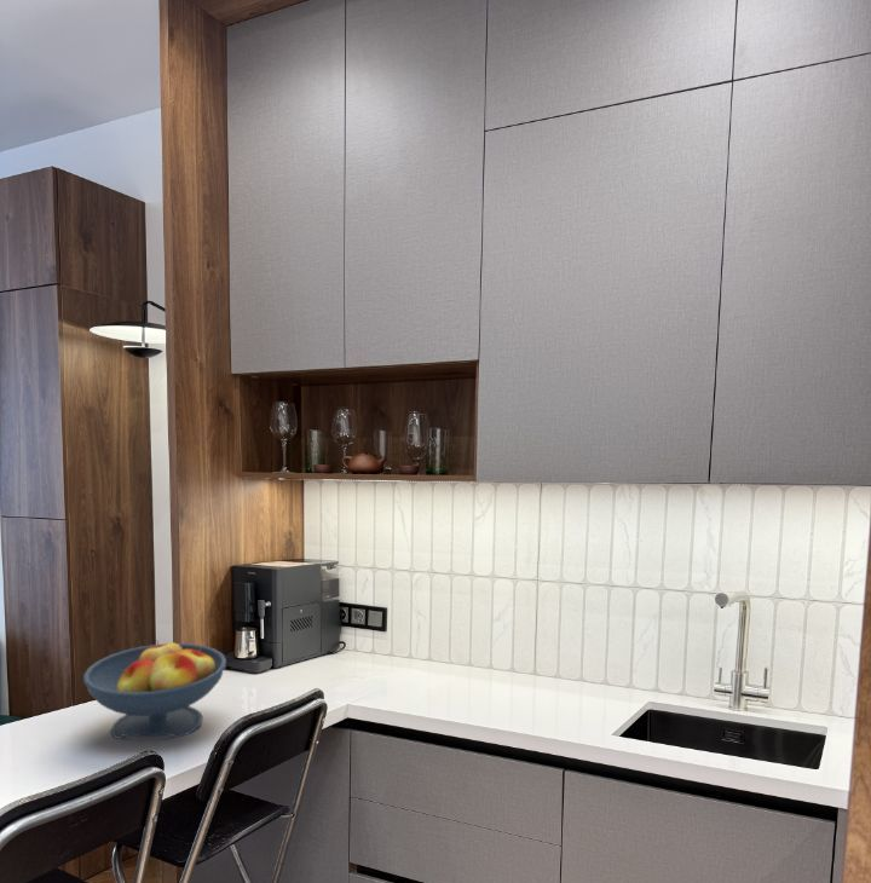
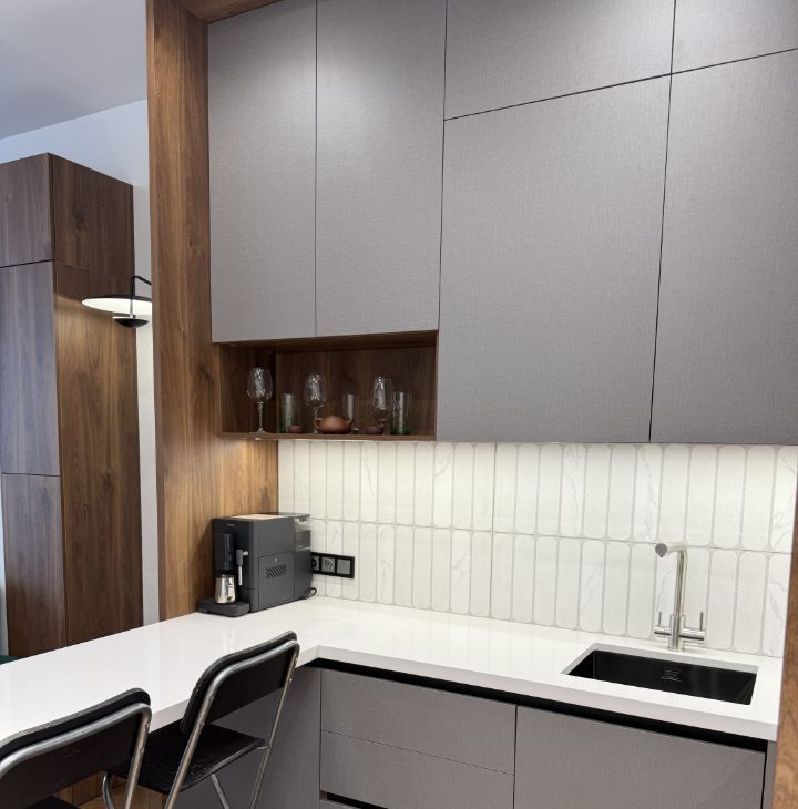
- fruit bowl [82,639,227,741]
